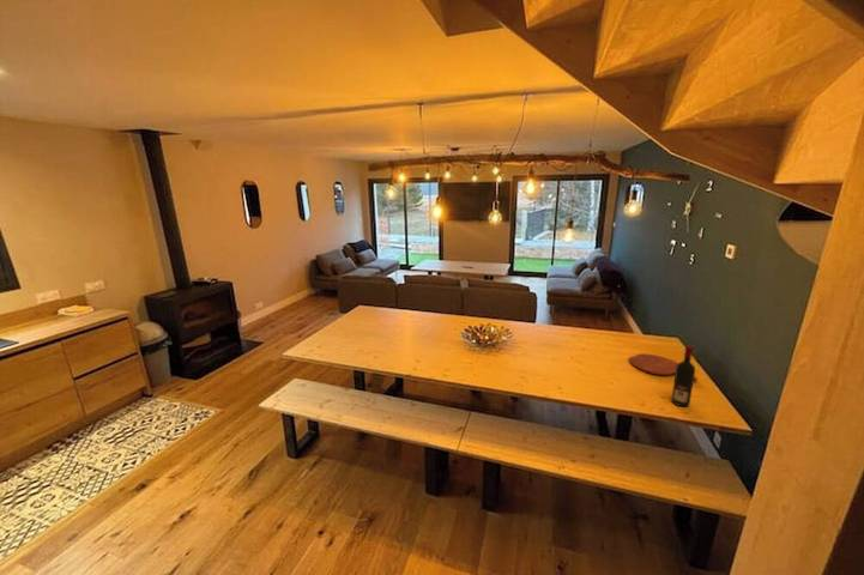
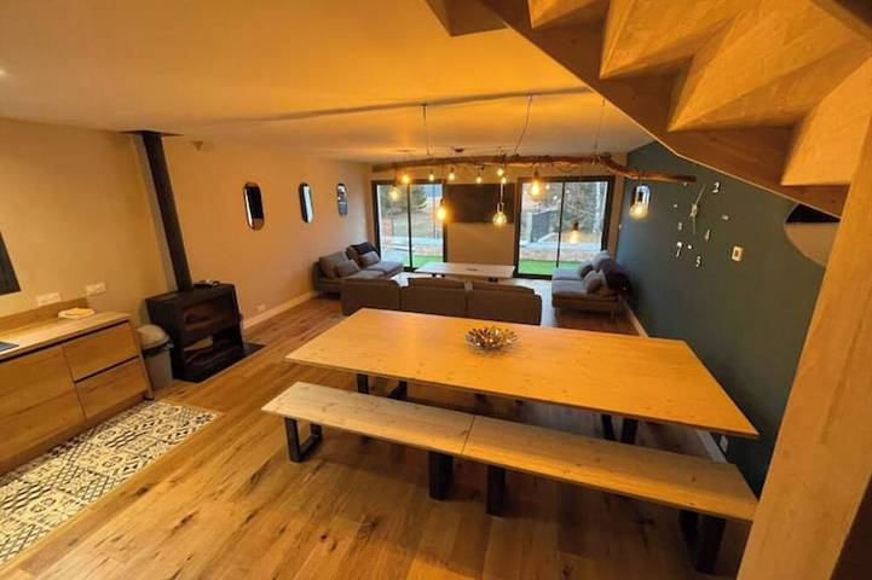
- cutting board [627,352,699,382]
- alcohol [670,344,696,407]
